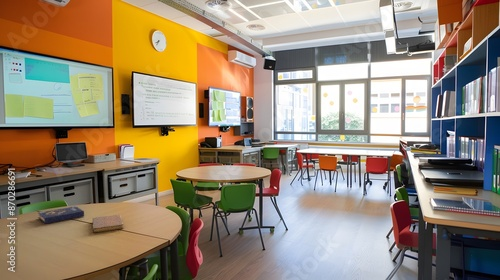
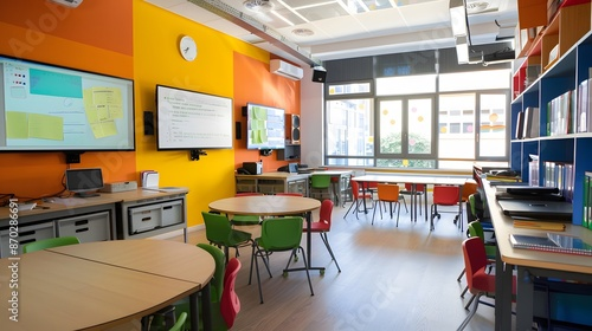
- book [37,205,85,225]
- notebook [92,214,124,233]
